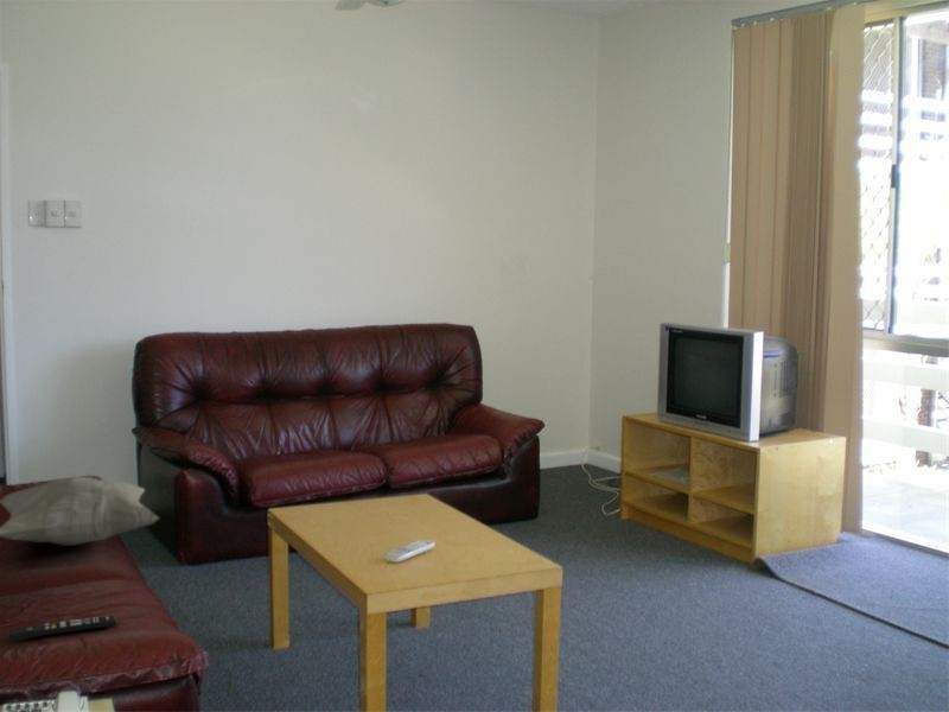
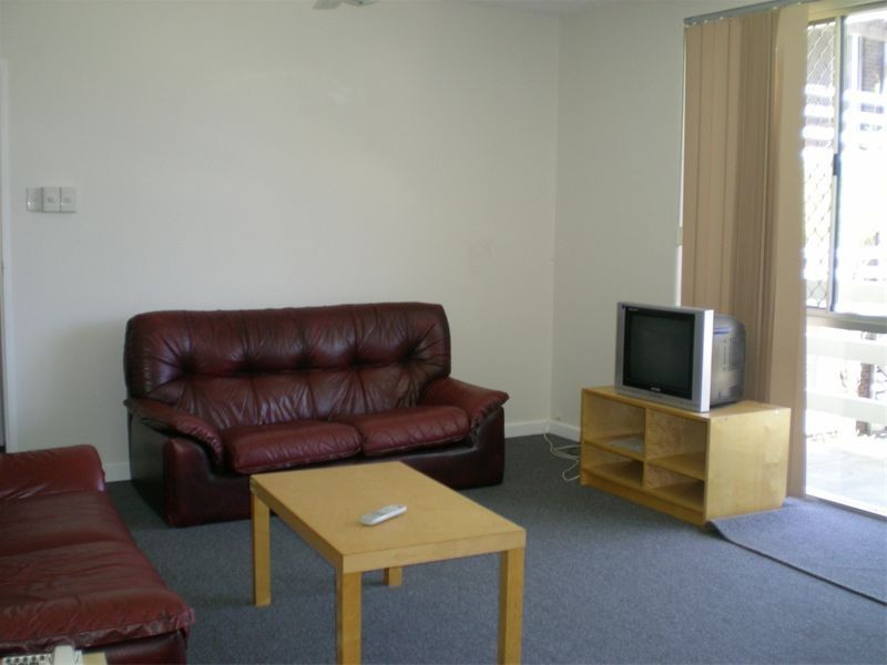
- remote control [8,615,117,643]
- decorative pillow [0,475,160,547]
